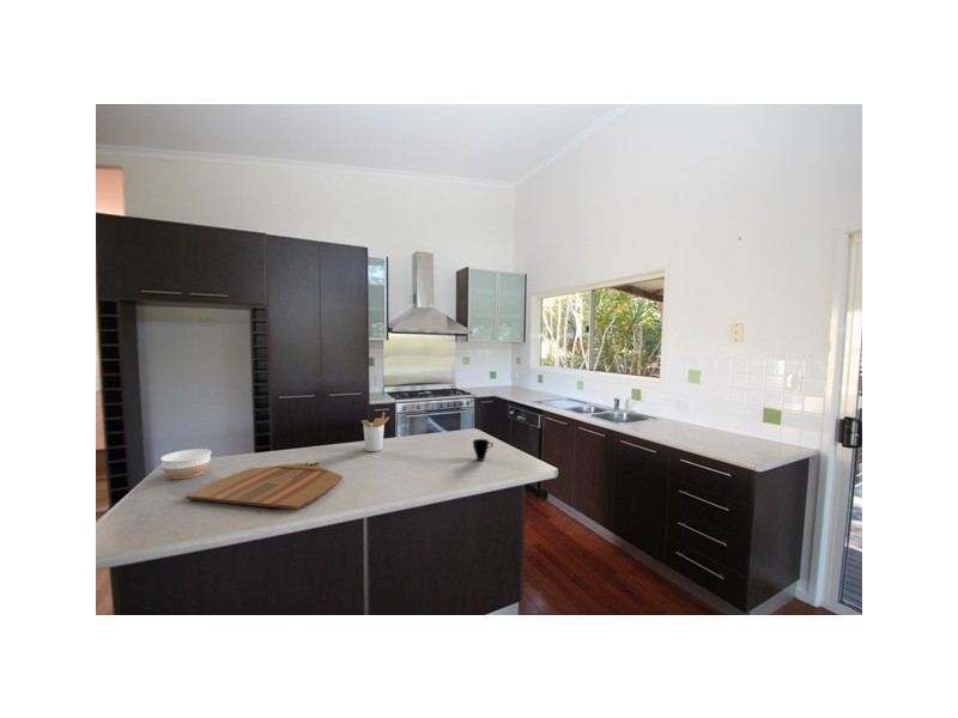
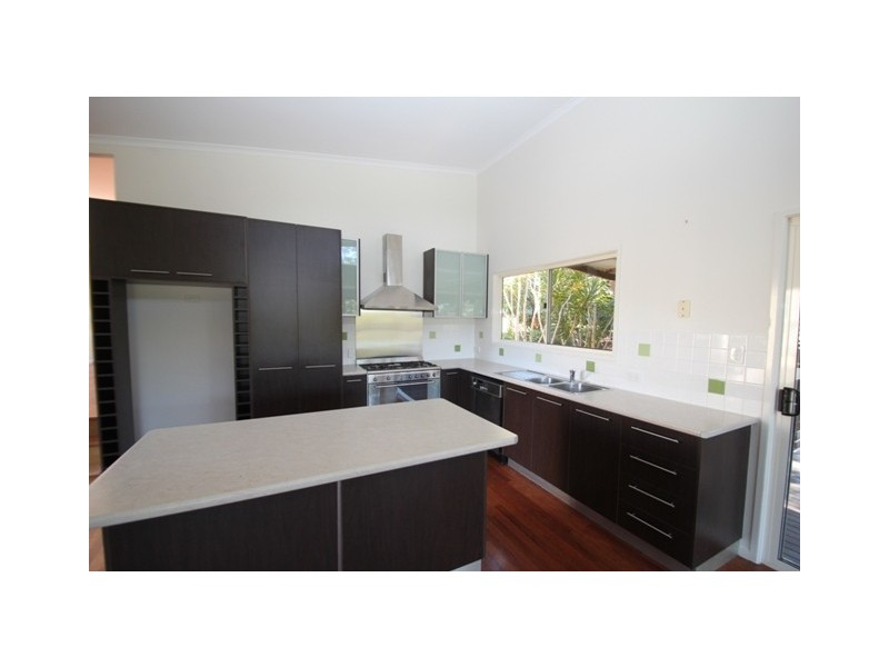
- bowl [159,448,213,480]
- cup [472,438,495,462]
- utensil holder [360,410,390,452]
- cutting board [186,462,344,511]
